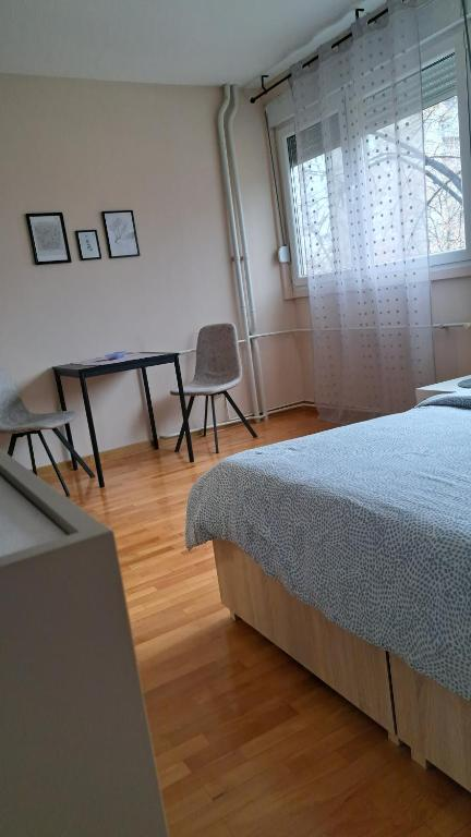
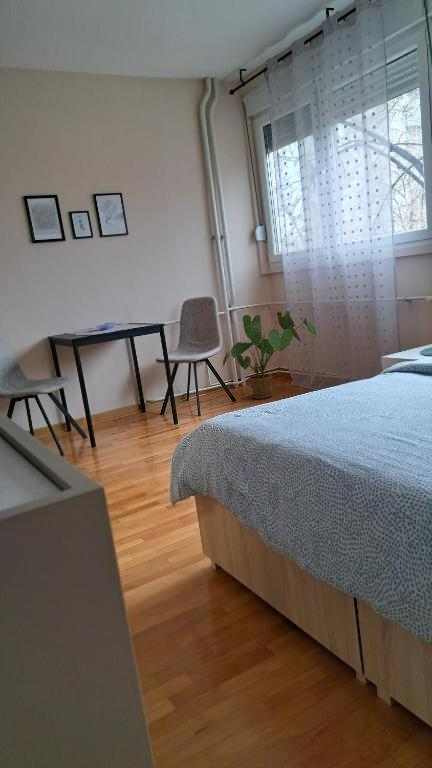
+ house plant [222,310,317,400]
